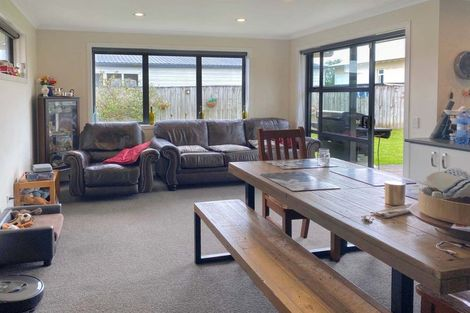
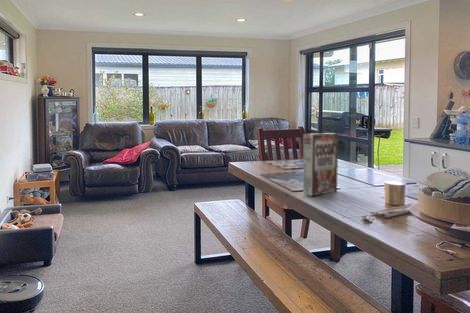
+ cereal box [302,132,339,197]
